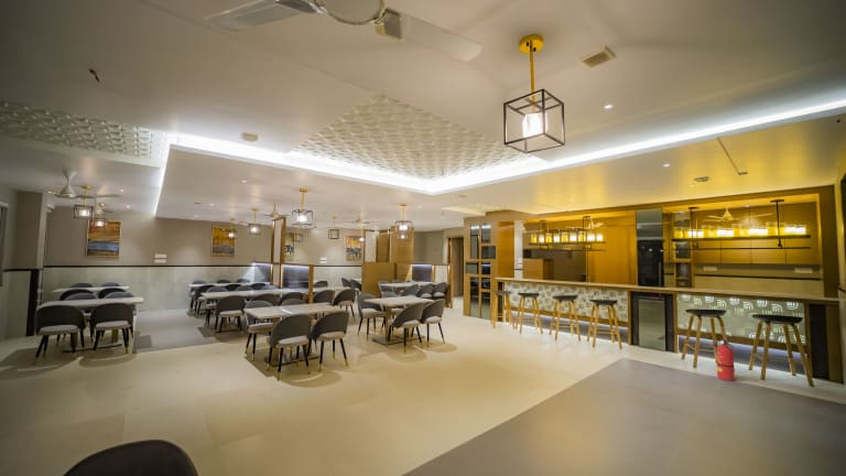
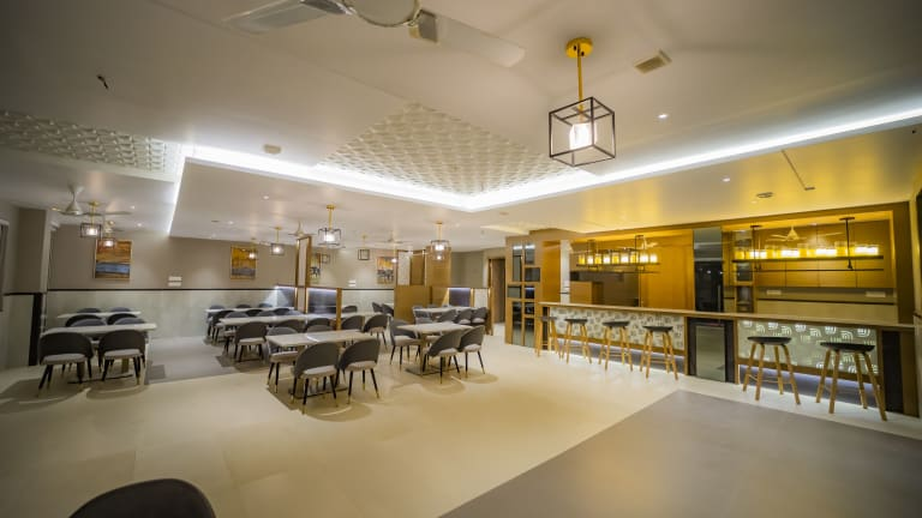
- fire extinguisher [714,339,736,381]
